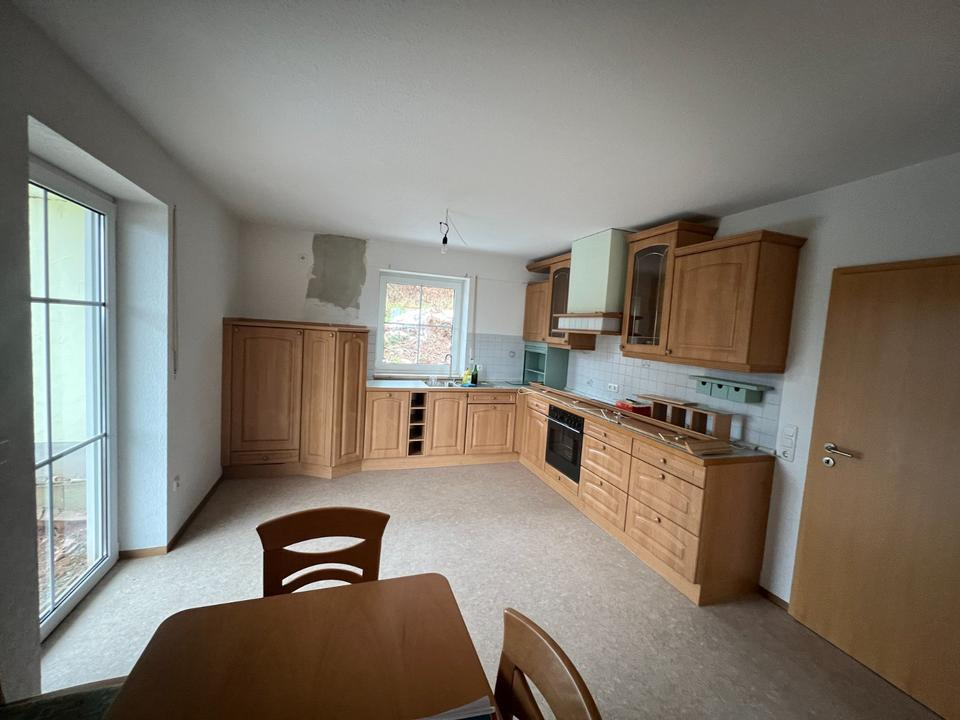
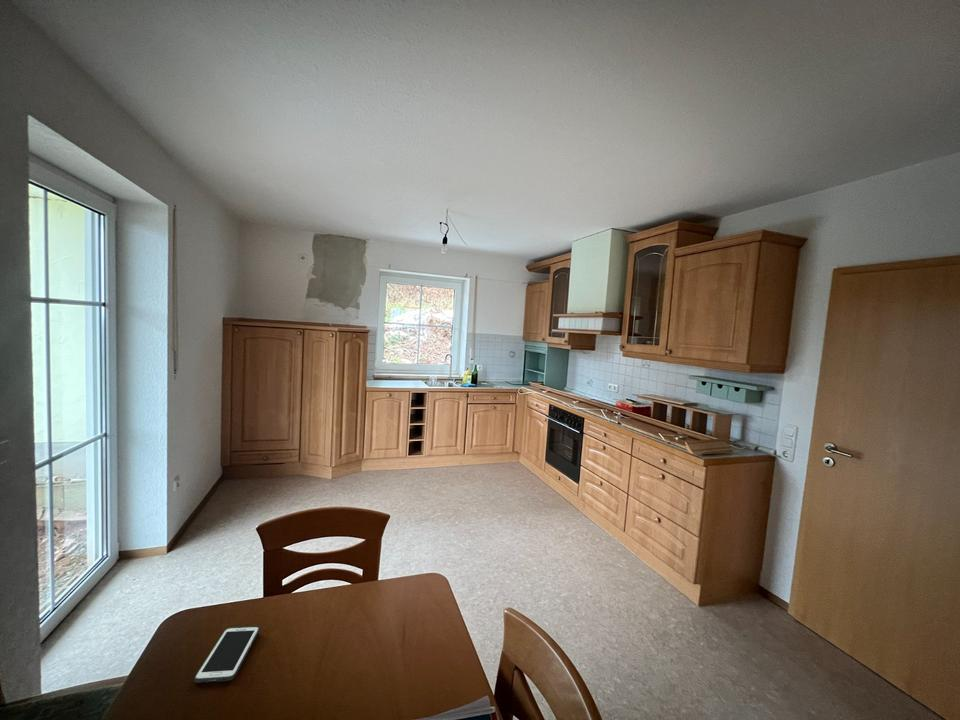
+ cell phone [193,625,260,684]
